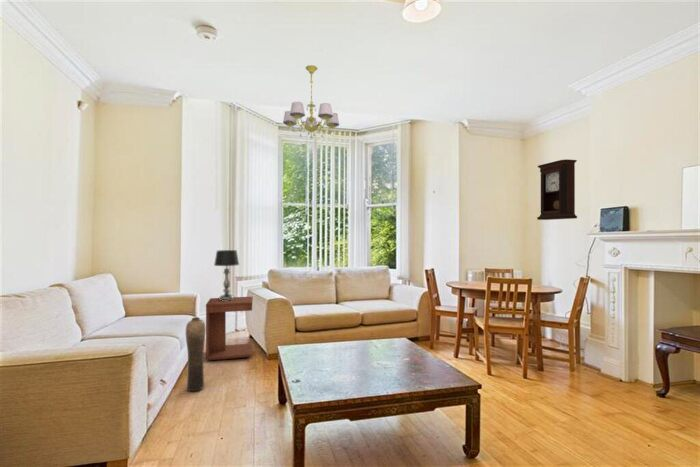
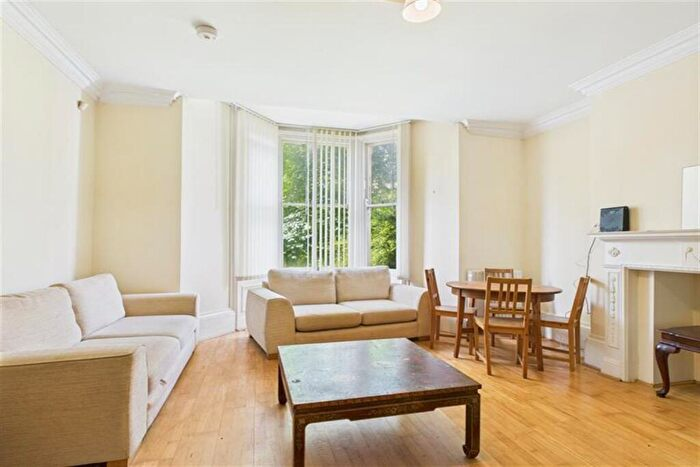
- vase [185,316,206,393]
- pendulum clock [536,158,578,221]
- side table [205,296,254,361]
- table lamp [213,249,240,301]
- chandelier [282,64,340,140]
